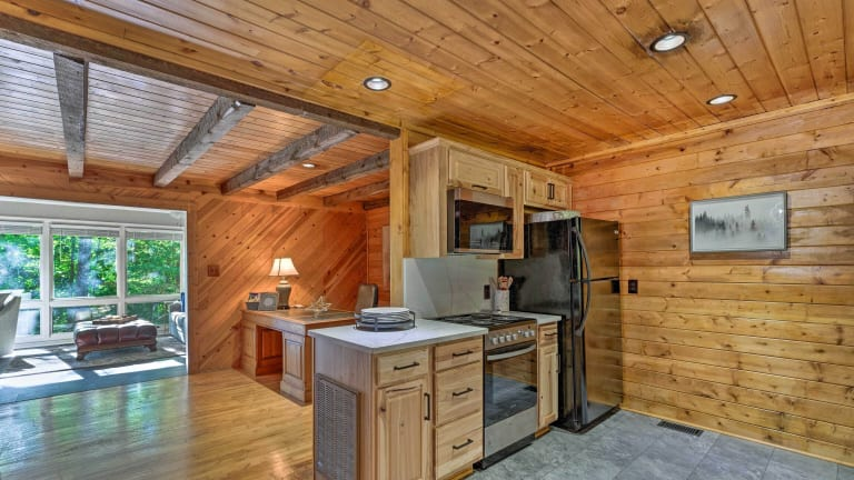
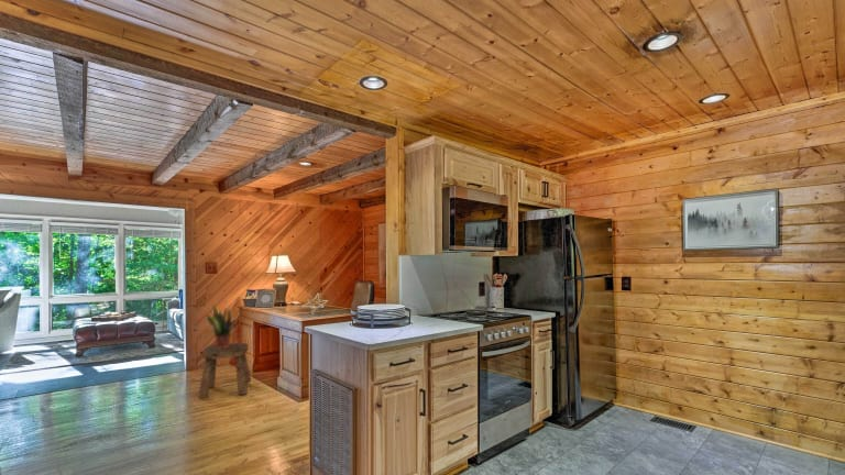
+ potted plant [206,303,240,349]
+ stool [197,342,252,400]
